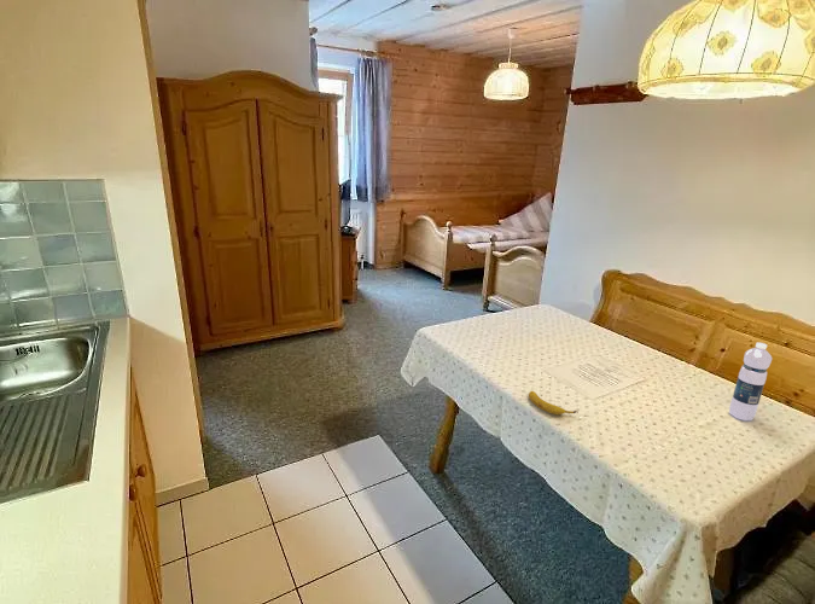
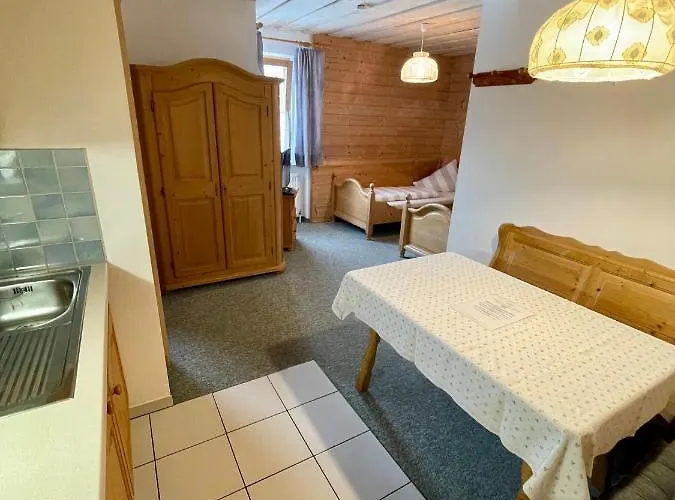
- water bottle [728,342,773,422]
- banana [528,390,580,416]
